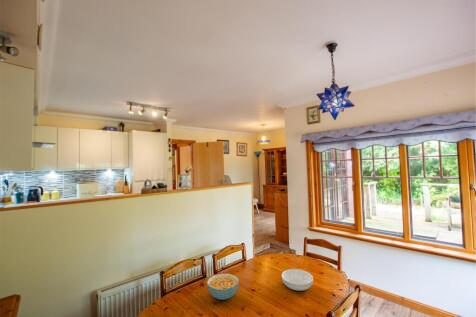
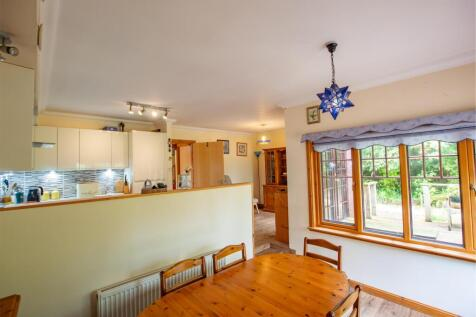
- cereal bowl [206,273,240,301]
- serving bowl [281,268,314,292]
